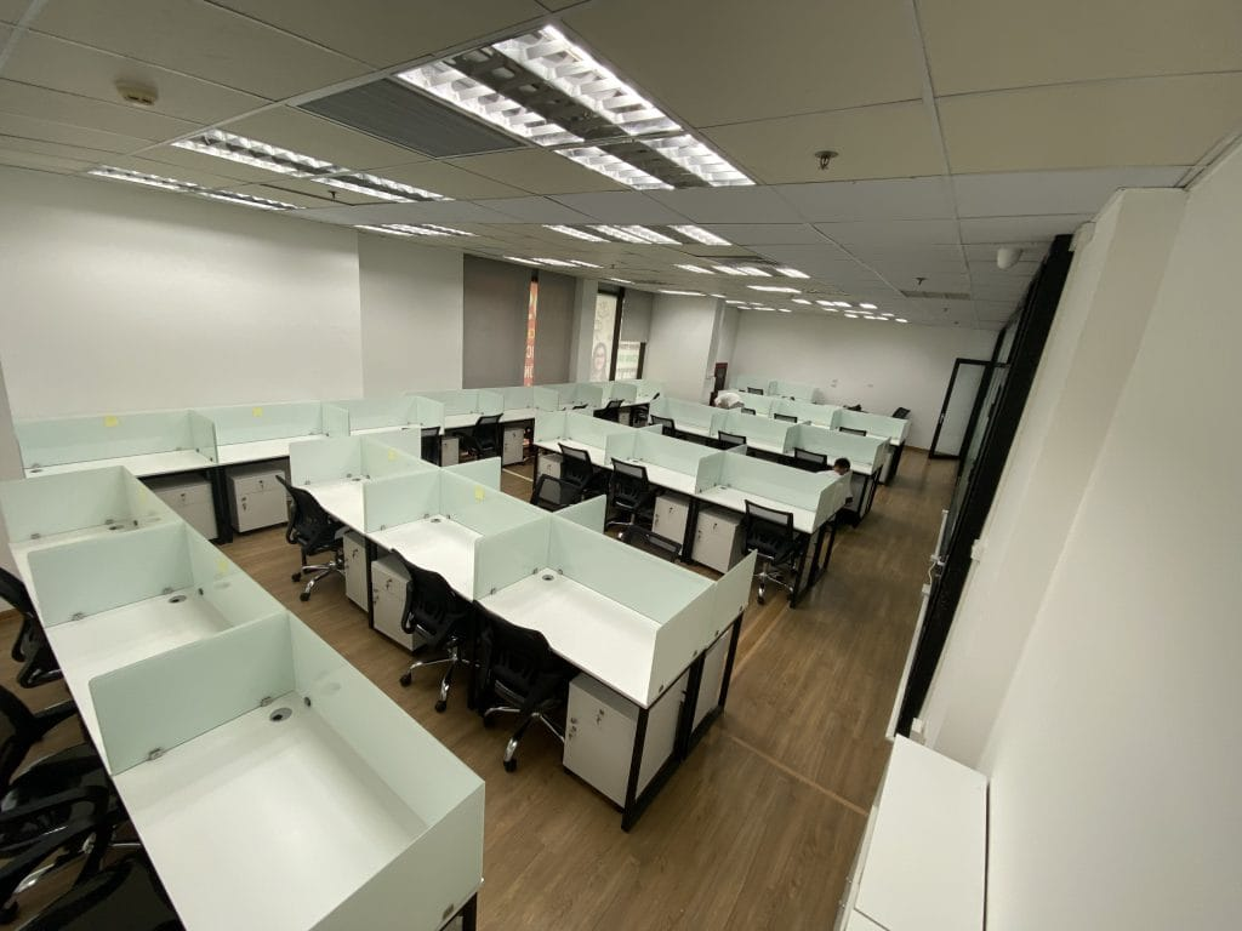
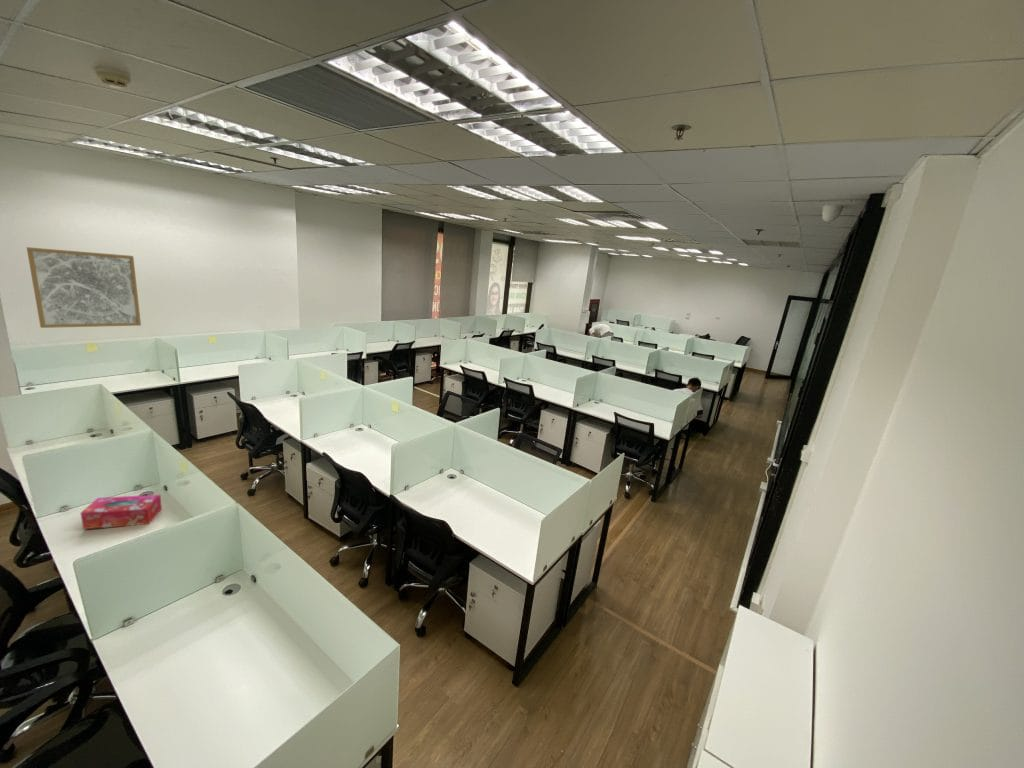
+ wall art [26,246,142,329]
+ tissue box [80,494,163,530]
